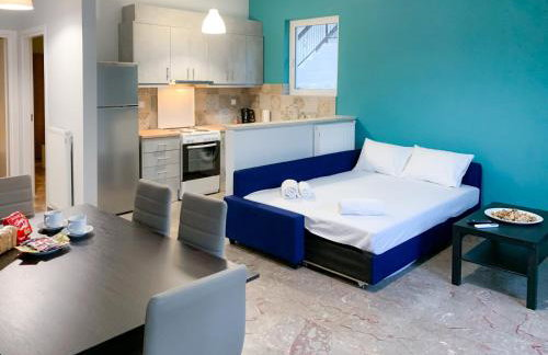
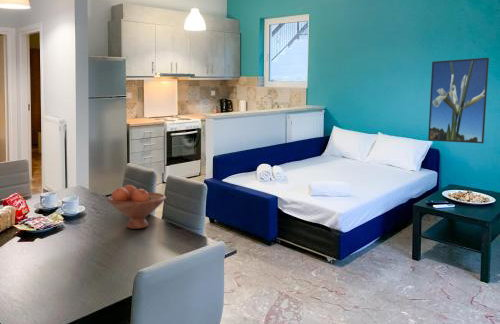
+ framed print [427,57,490,144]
+ fruit bowl [106,184,167,230]
